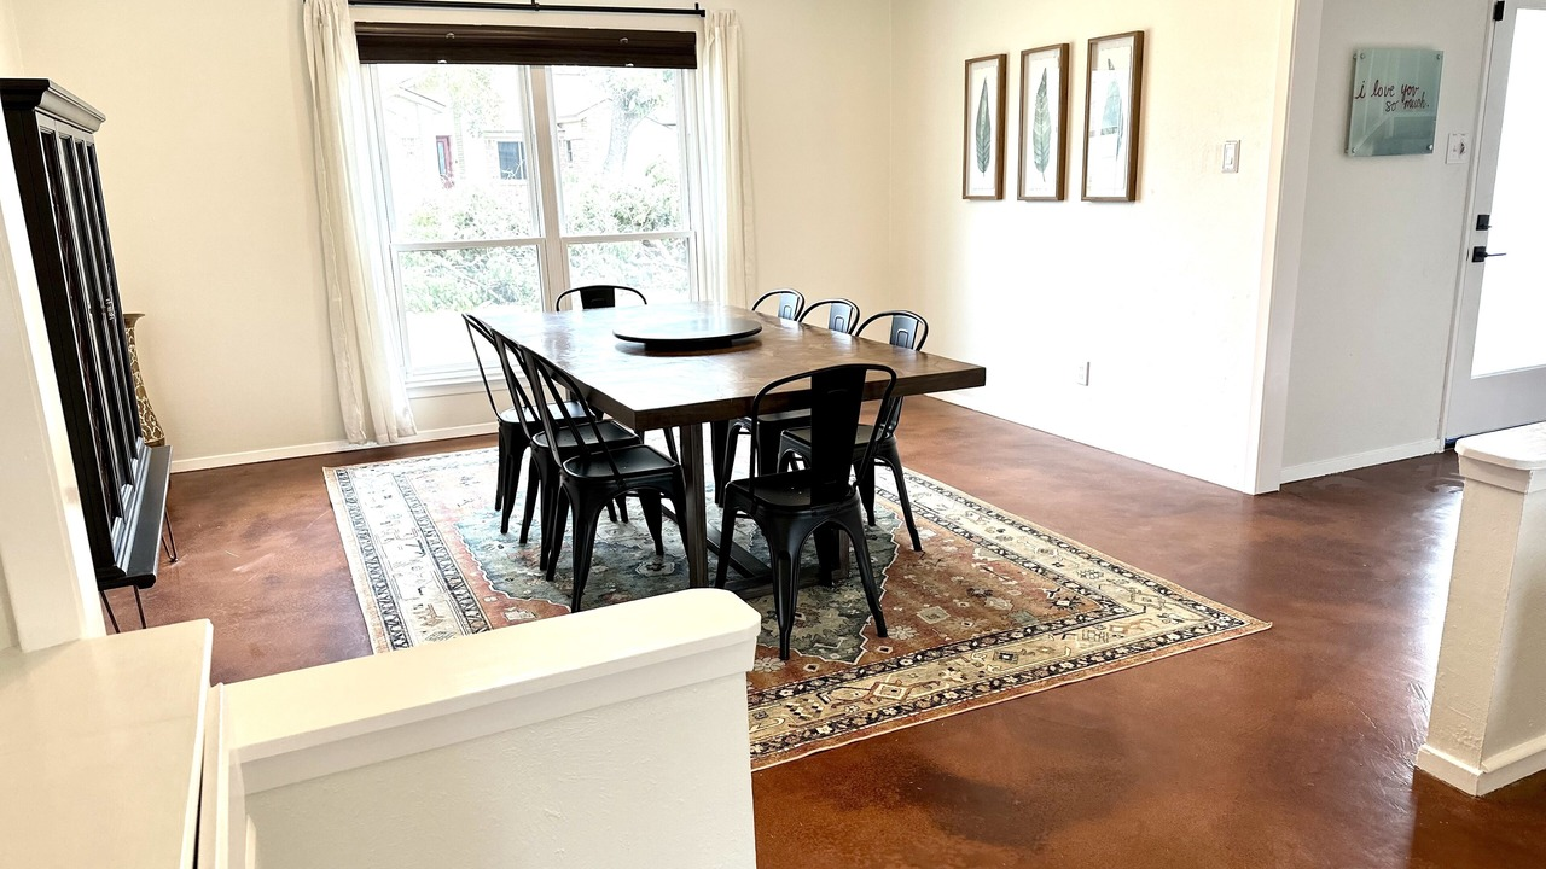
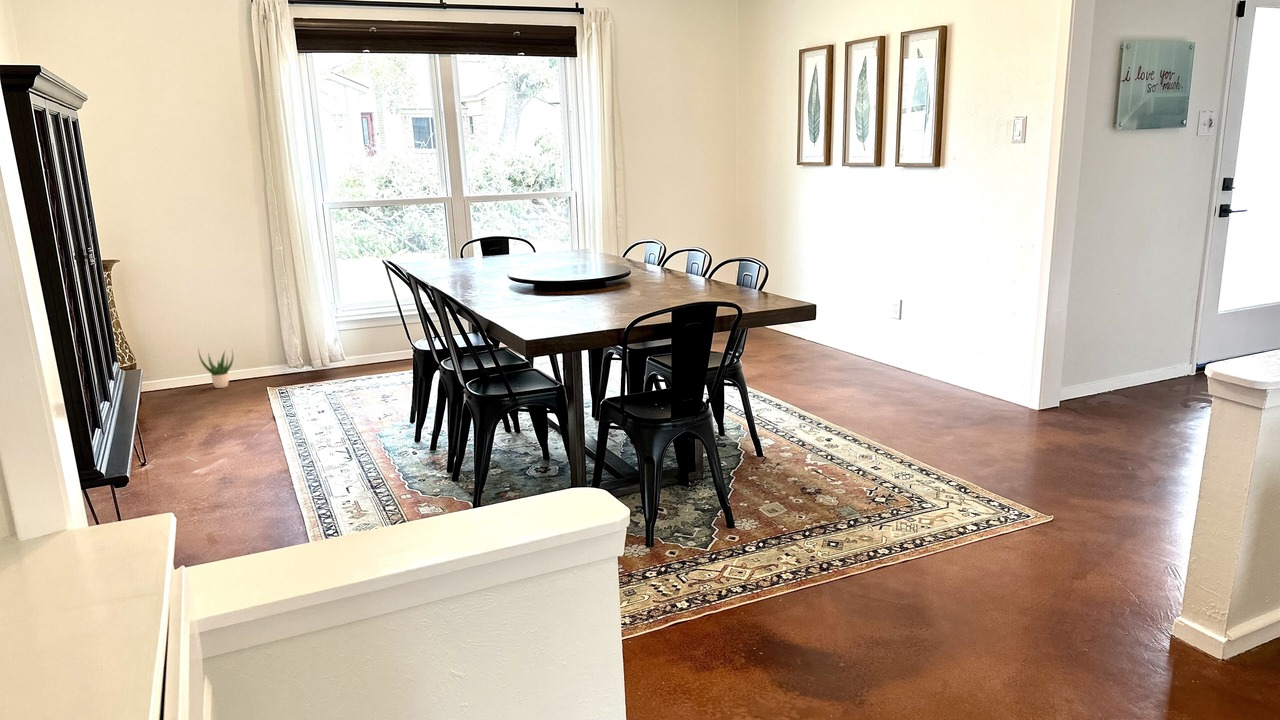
+ potted plant [197,347,234,389]
